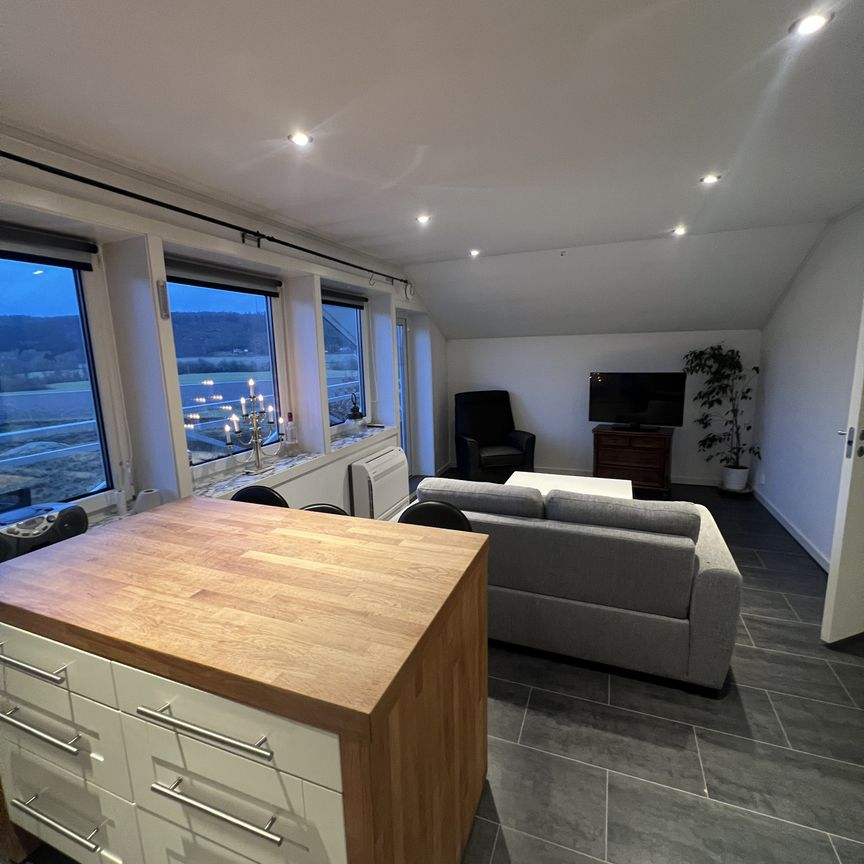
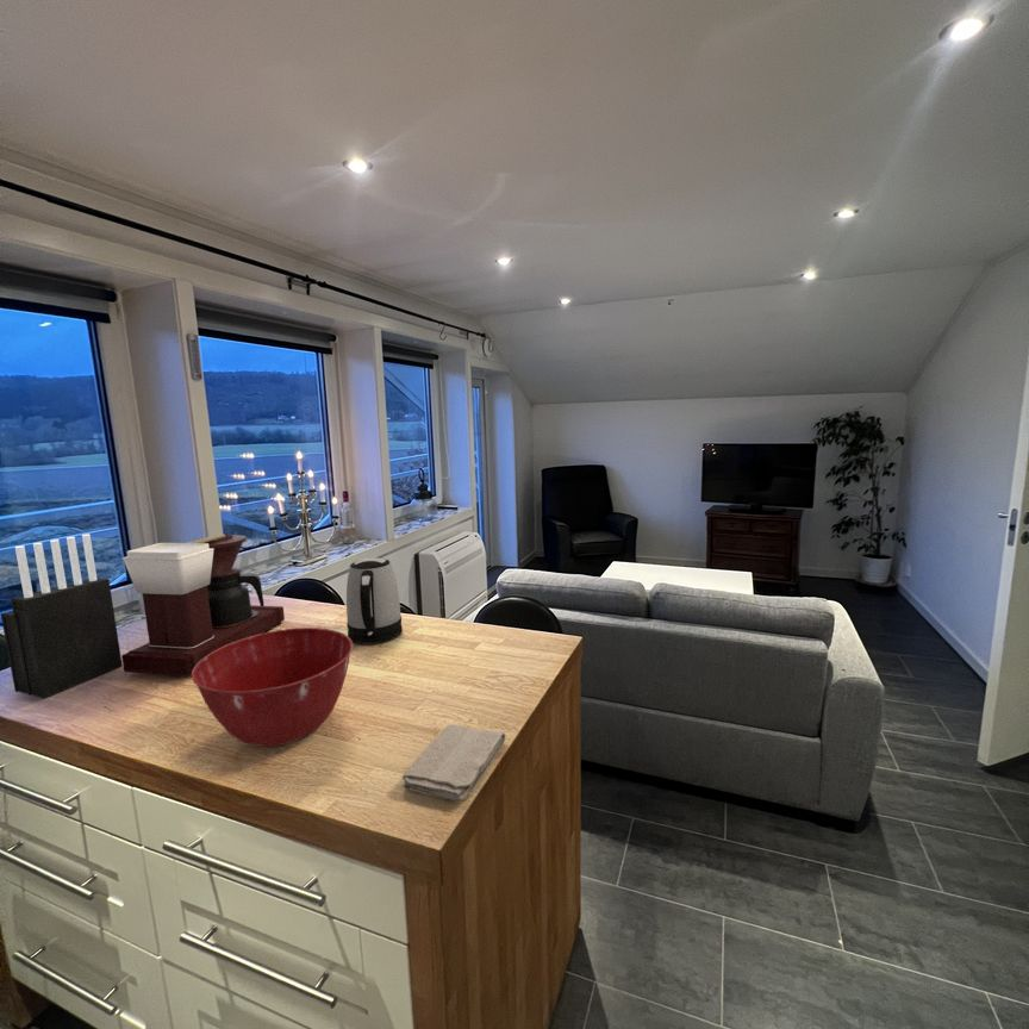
+ knife block [0,532,124,699]
+ coffee maker [120,534,286,678]
+ kettle [345,556,404,646]
+ washcloth [401,723,506,802]
+ mixing bowl [191,626,354,748]
